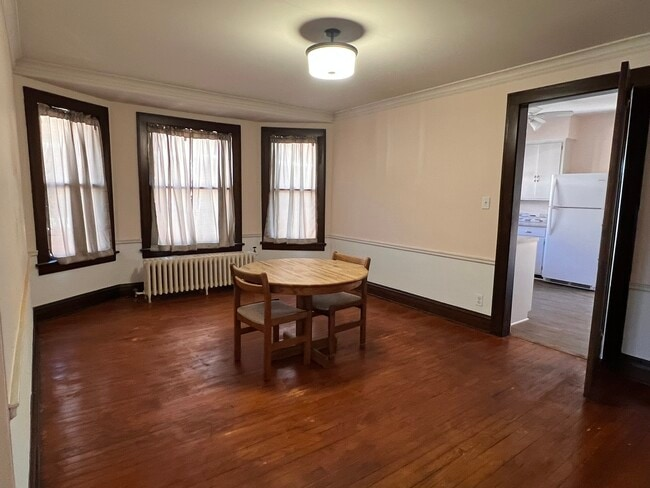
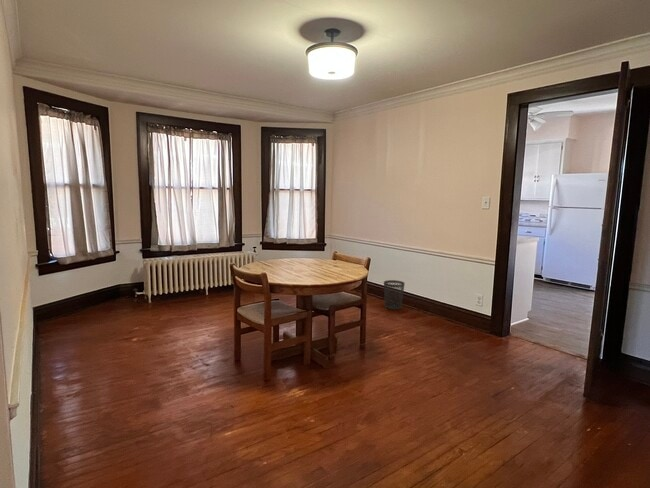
+ wastebasket [383,279,406,310]
